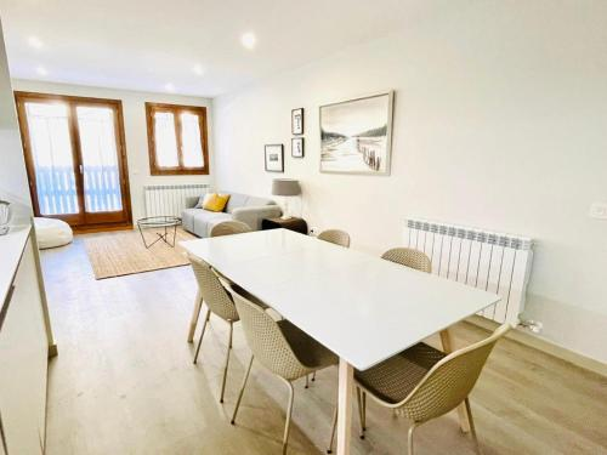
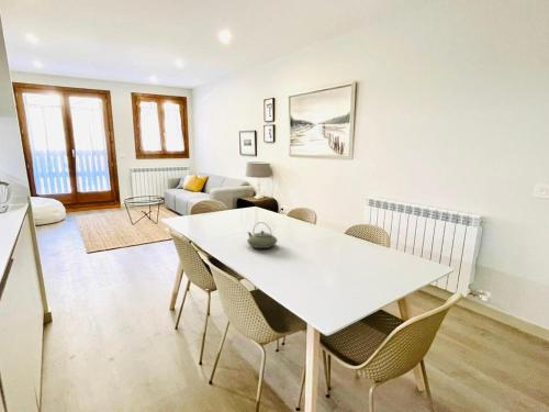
+ teapot [246,221,279,249]
